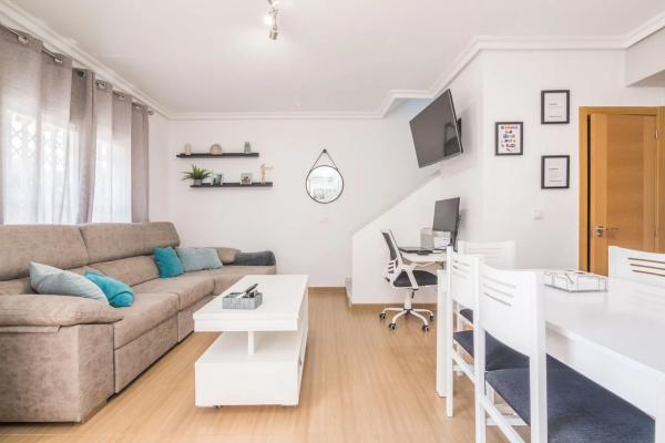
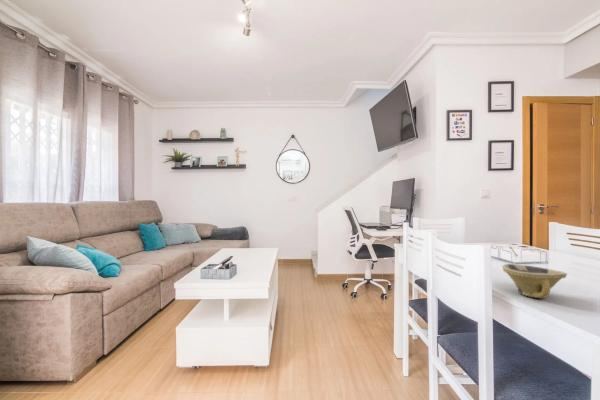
+ bowl [501,263,568,299]
